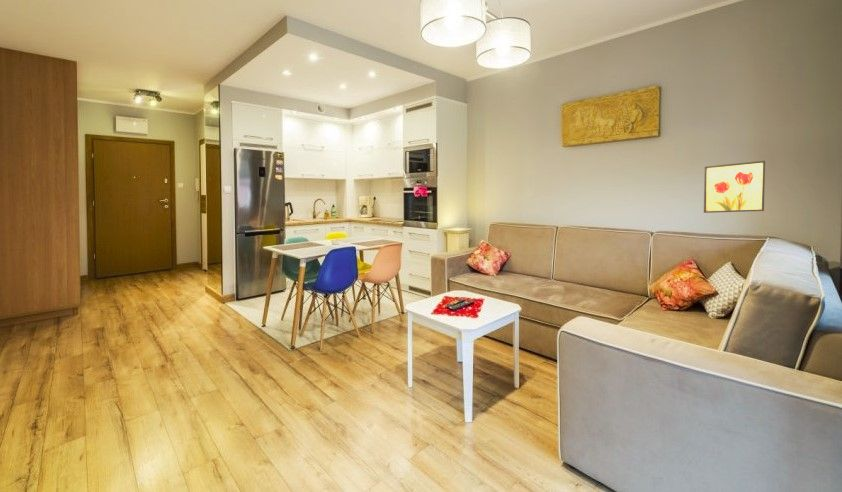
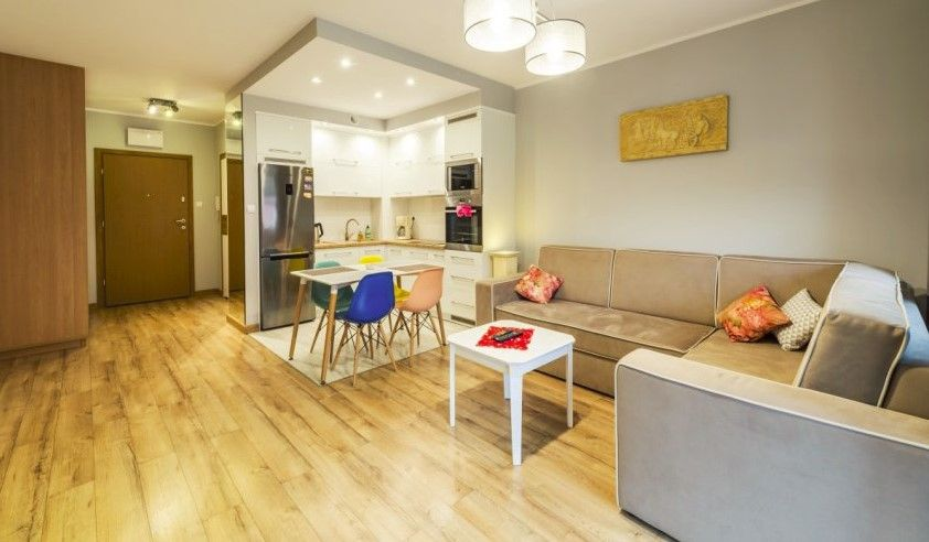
- wall art [703,160,766,214]
